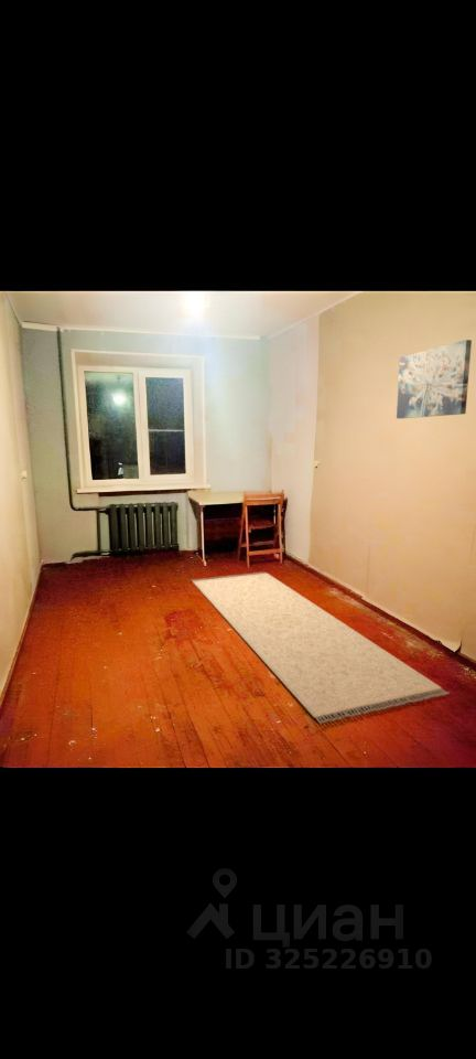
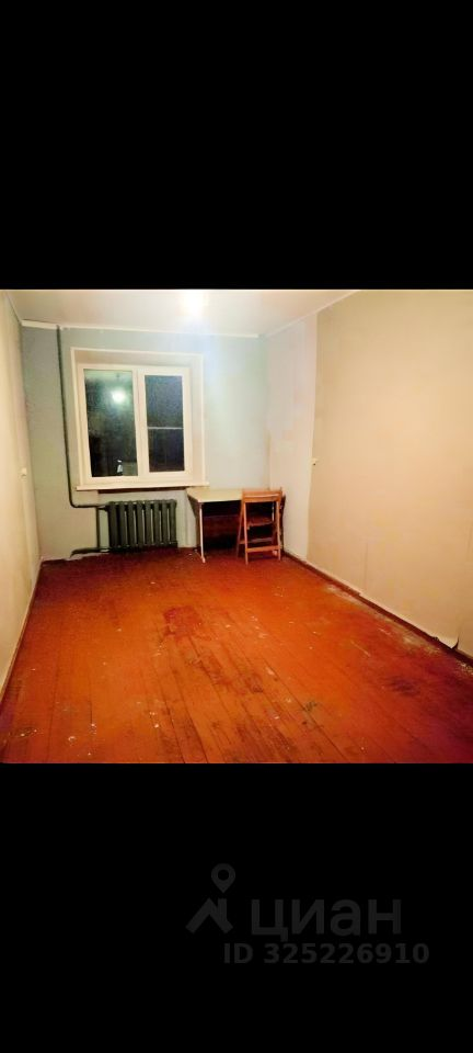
- rug [190,570,450,725]
- wall art [396,339,473,419]
